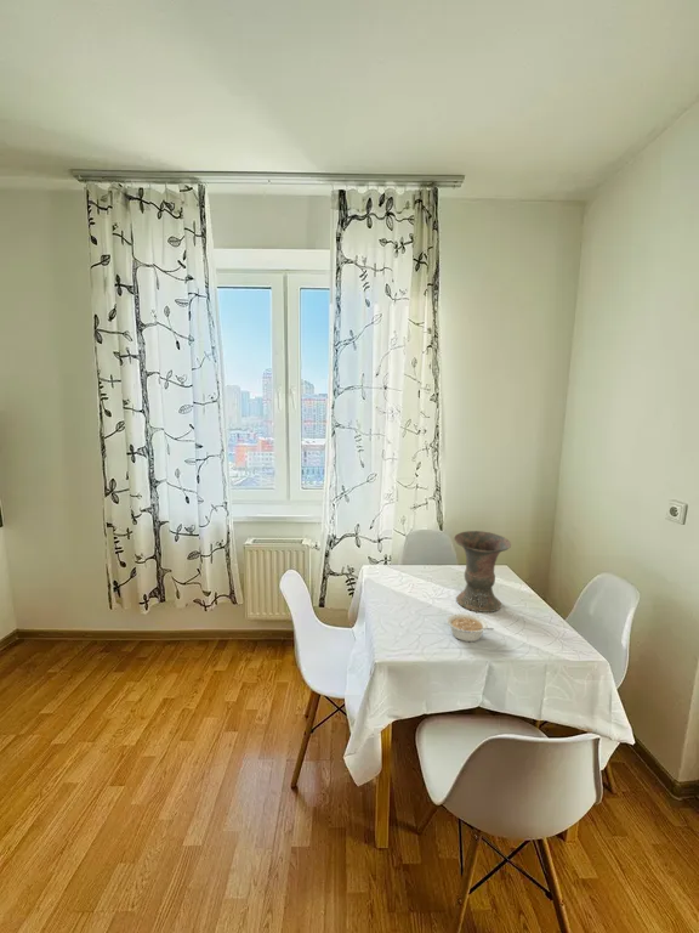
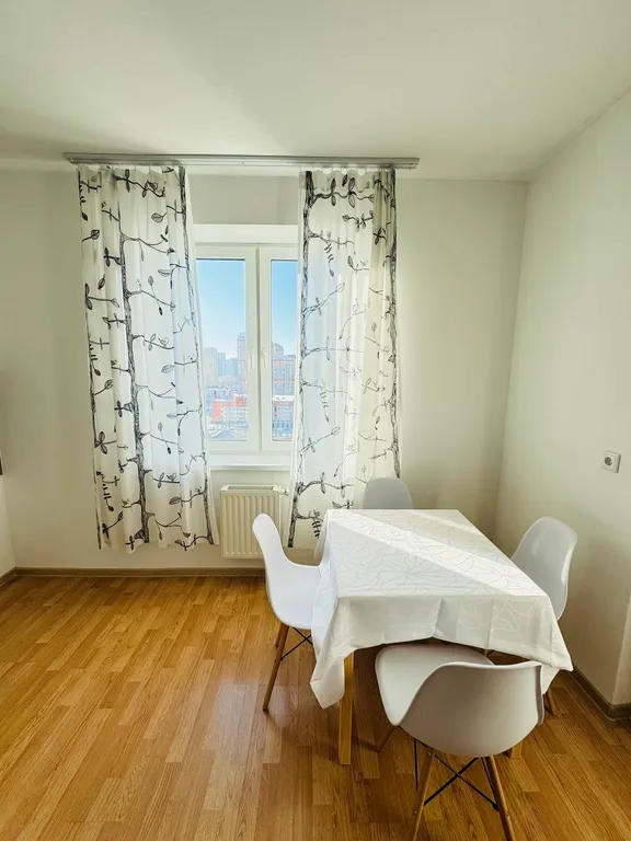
- legume [447,612,495,643]
- vase [453,530,512,613]
